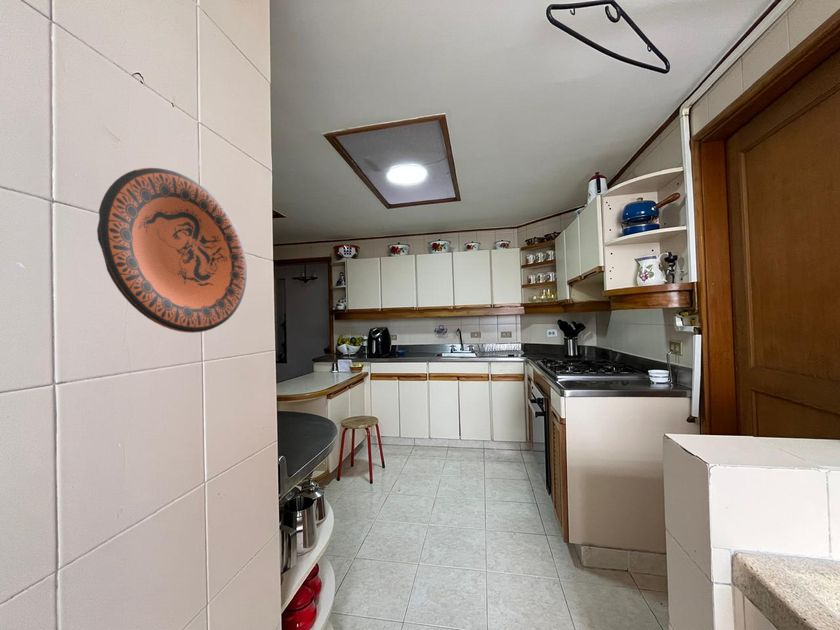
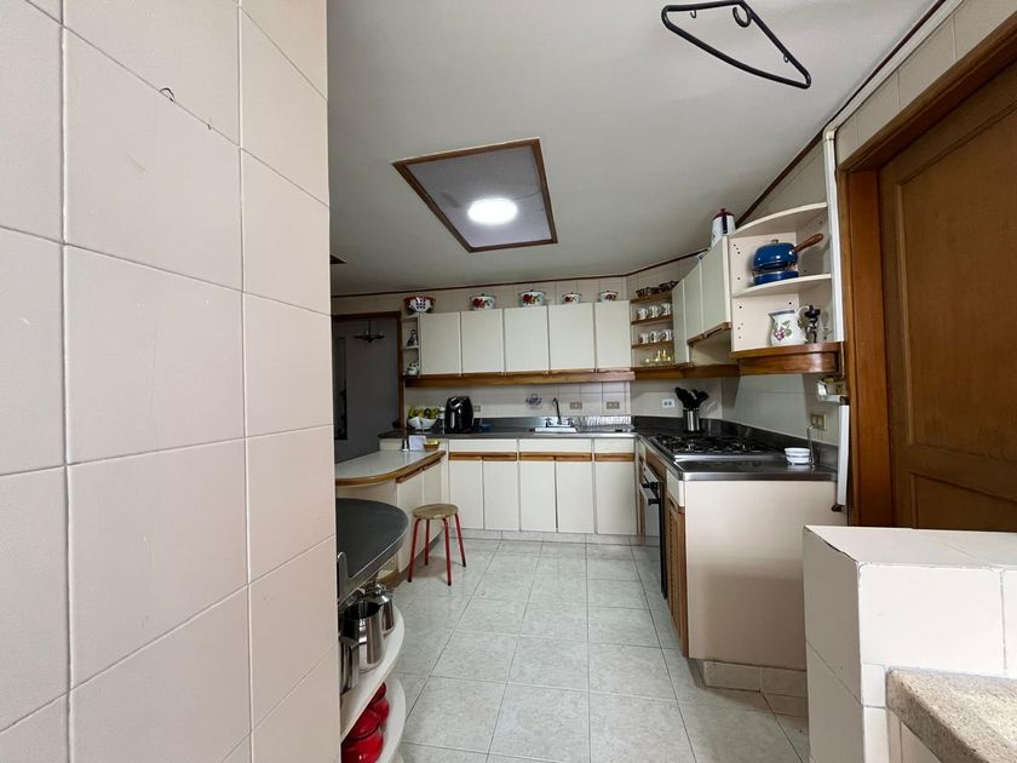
- decorative plate [96,167,248,334]
